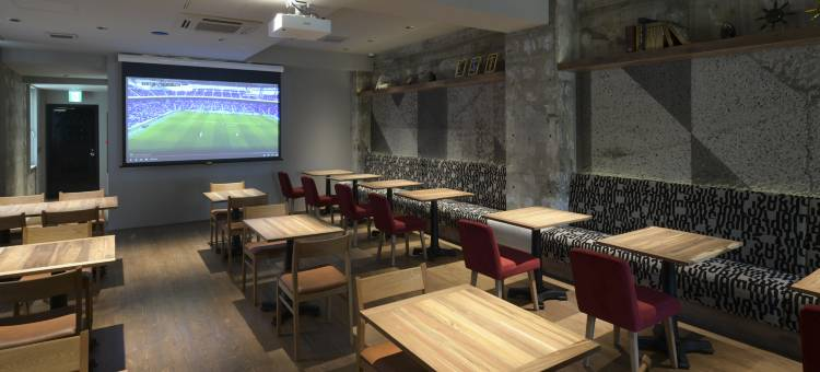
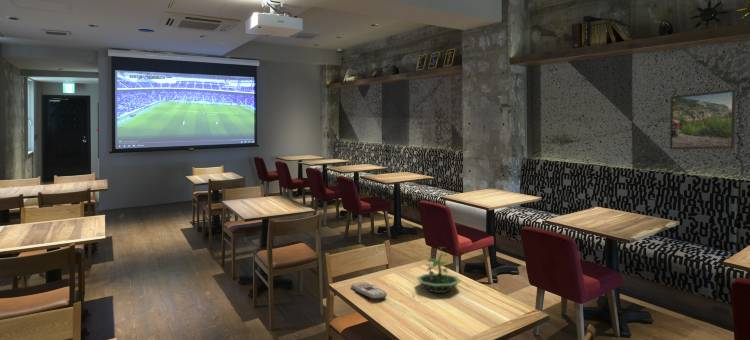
+ terrarium [415,246,462,294]
+ remote control [350,281,388,300]
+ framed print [669,89,737,150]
